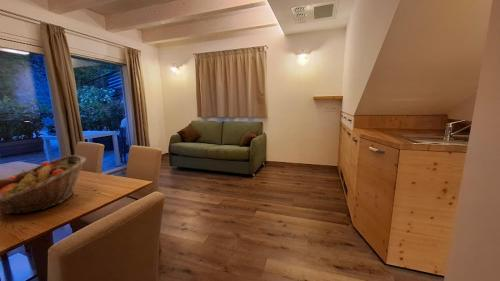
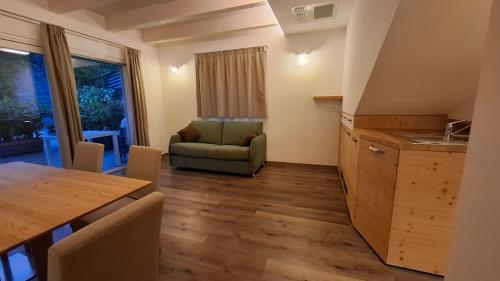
- fruit basket [0,154,87,215]
